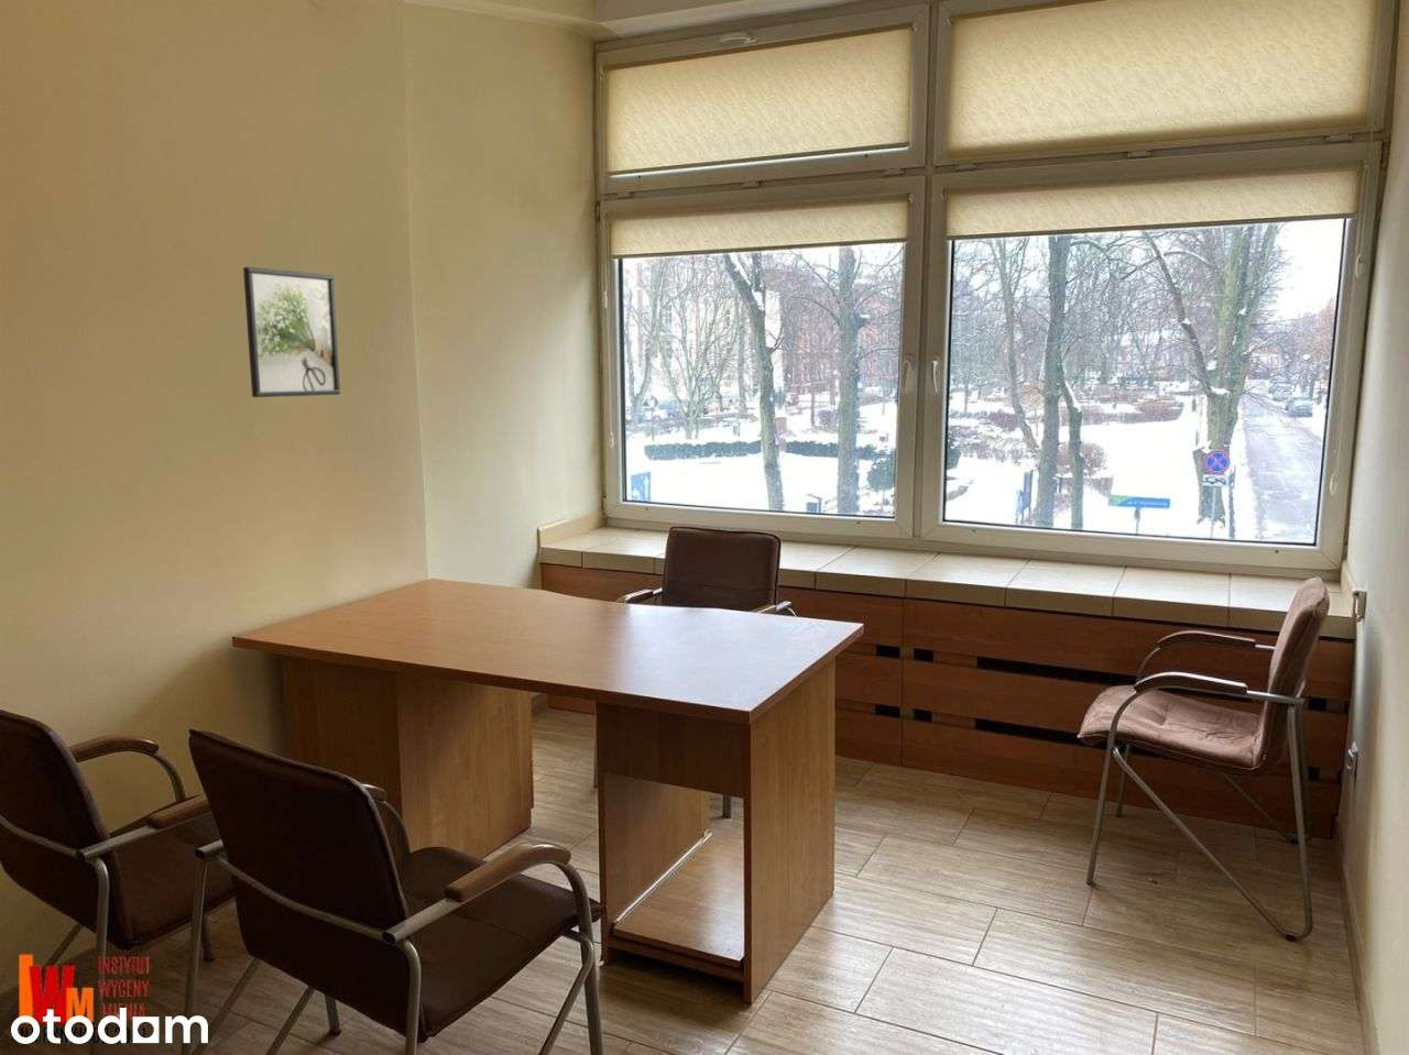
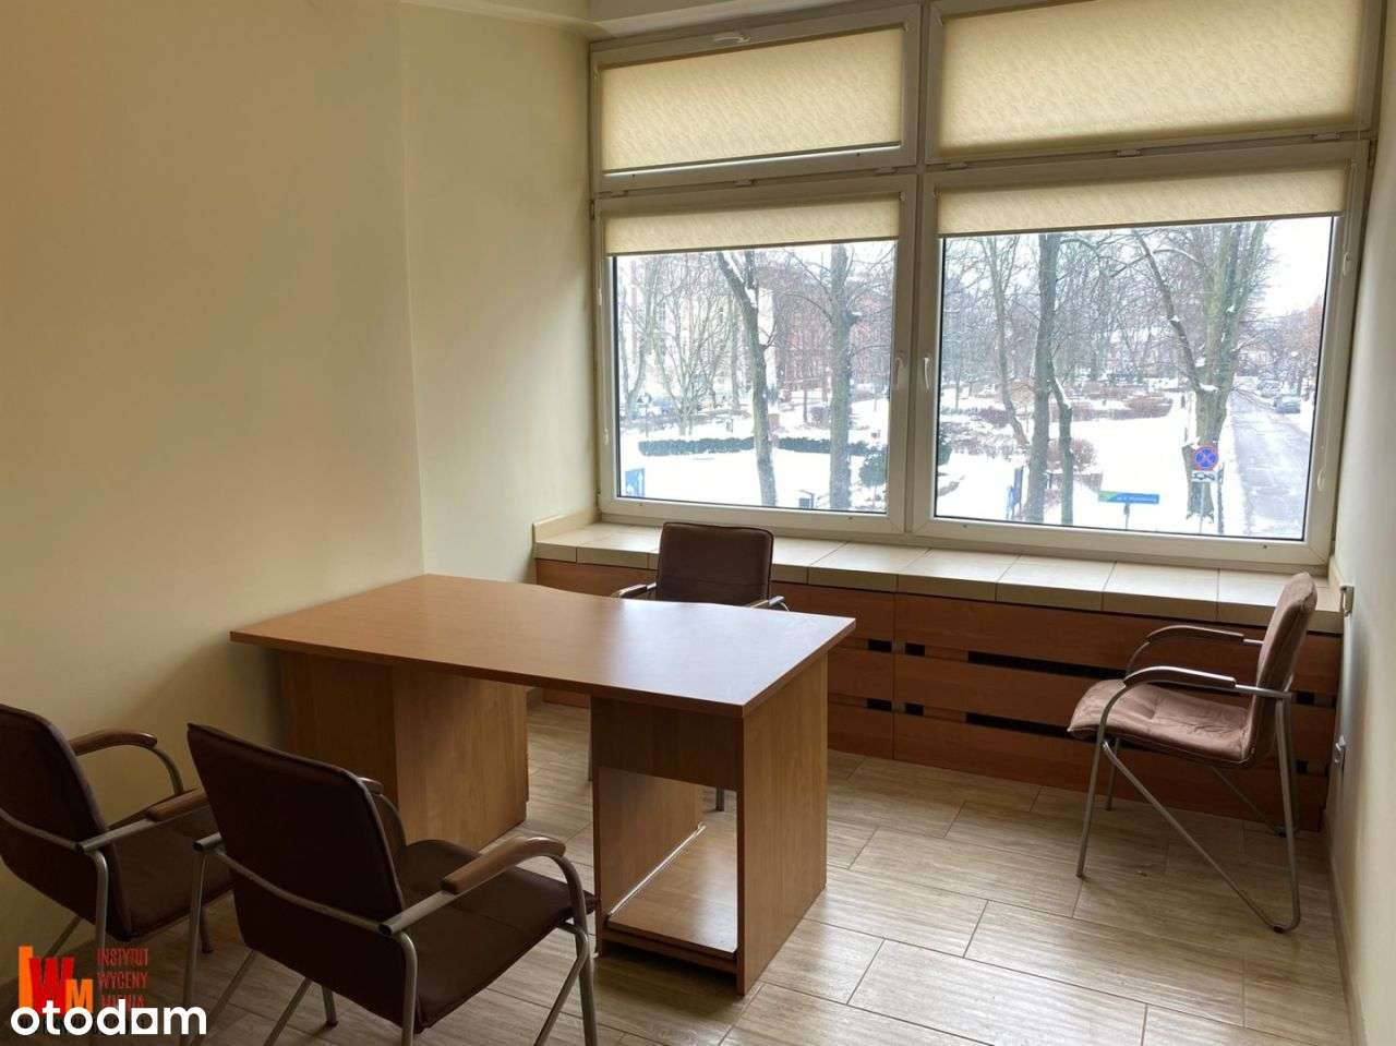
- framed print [242,266,341,398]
